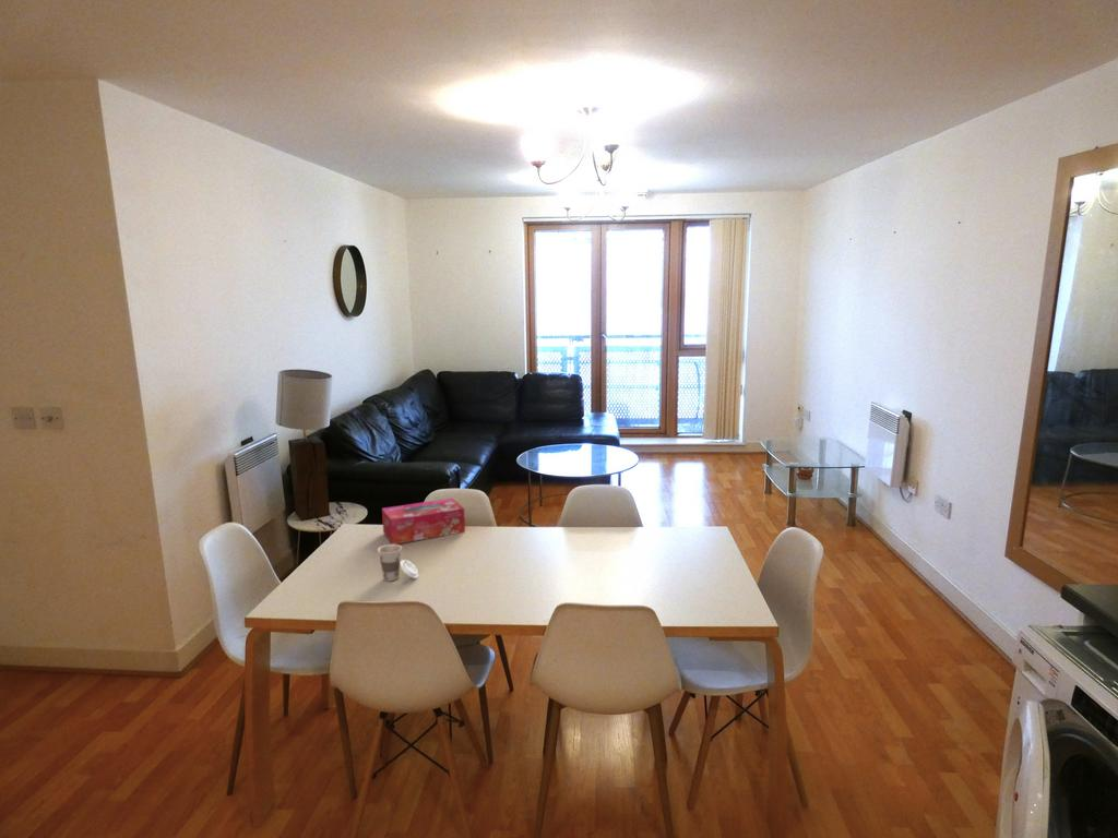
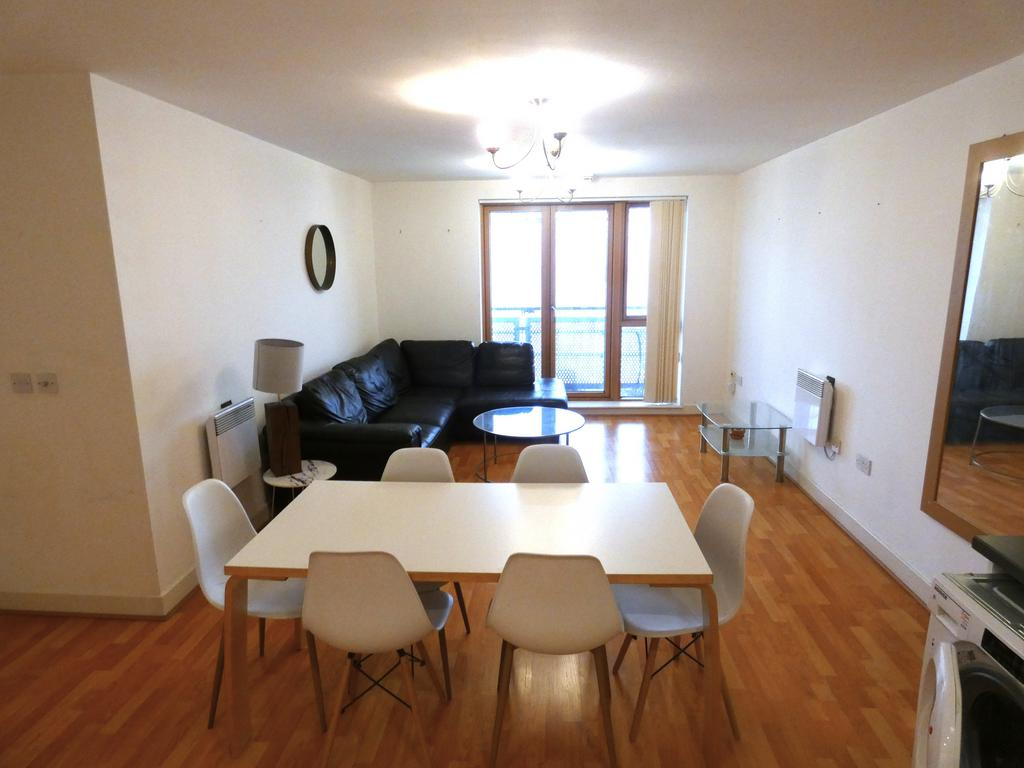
- cup [377,543,419,582]
- tissue box [381,498,466,544]
